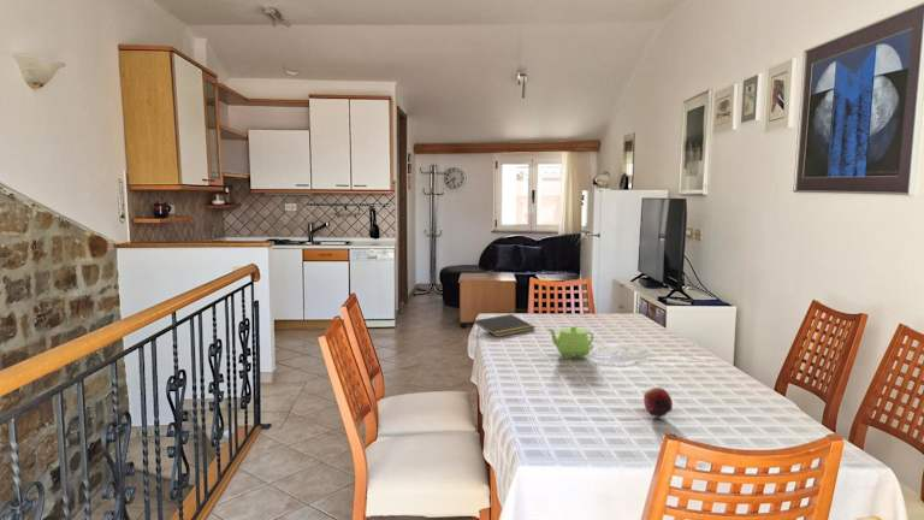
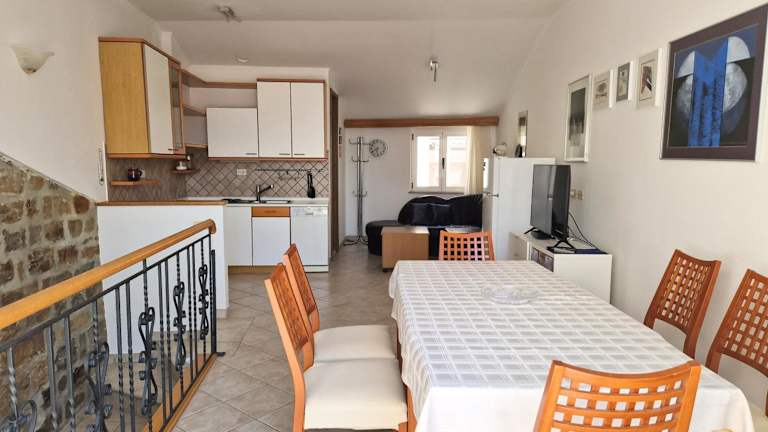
- notepad [472,313,537,338]
- teapot [546,325,594,360]
- fruit [642,386,674,419]
